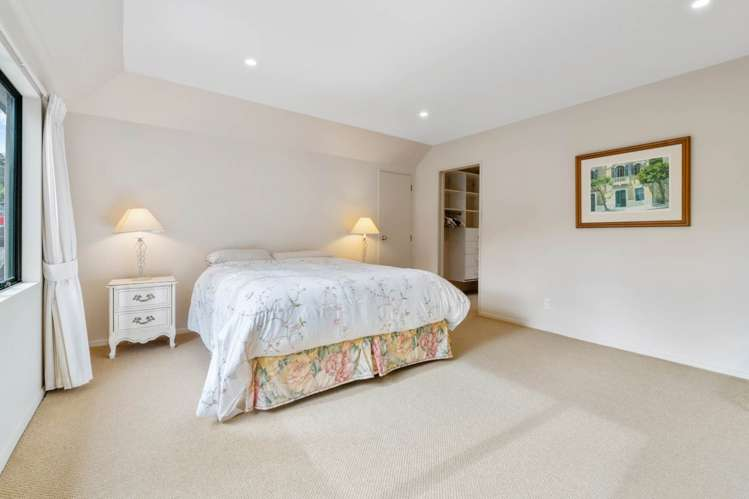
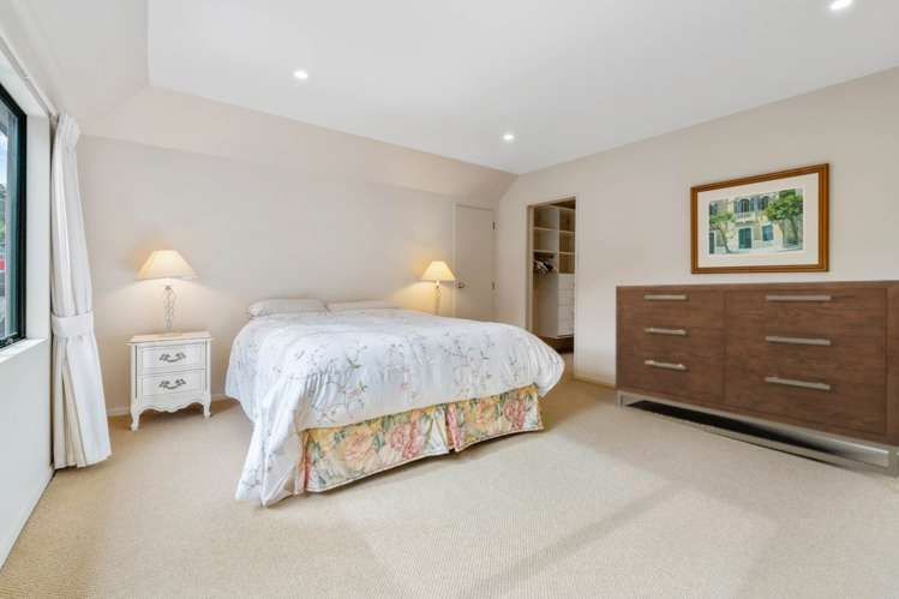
+ dresser [615,278,899,479]
